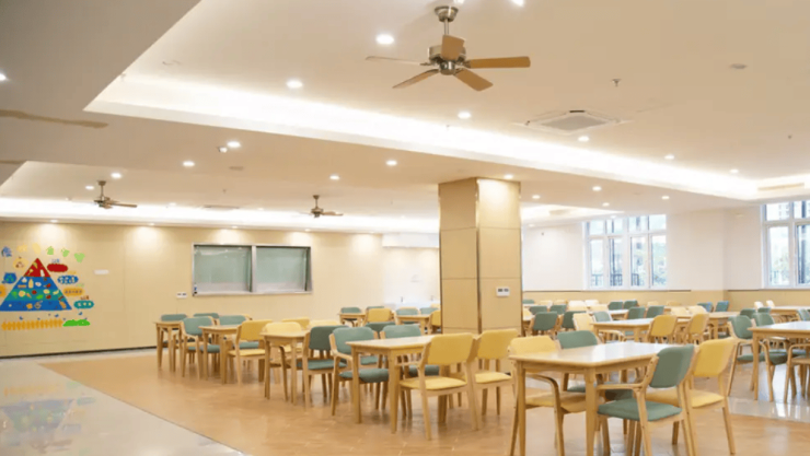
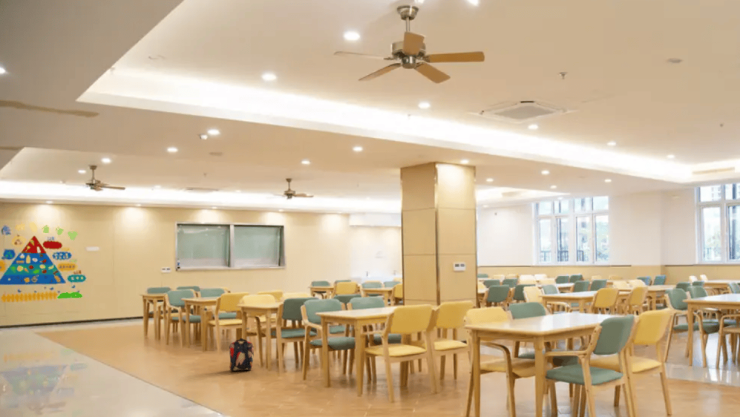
+ backpack [228,337,255,372]
